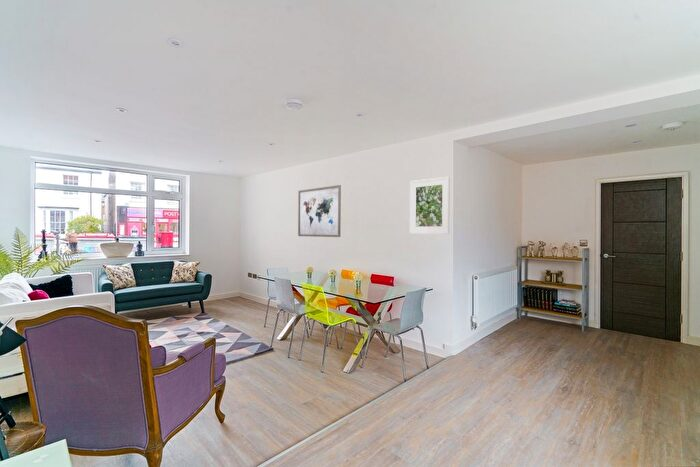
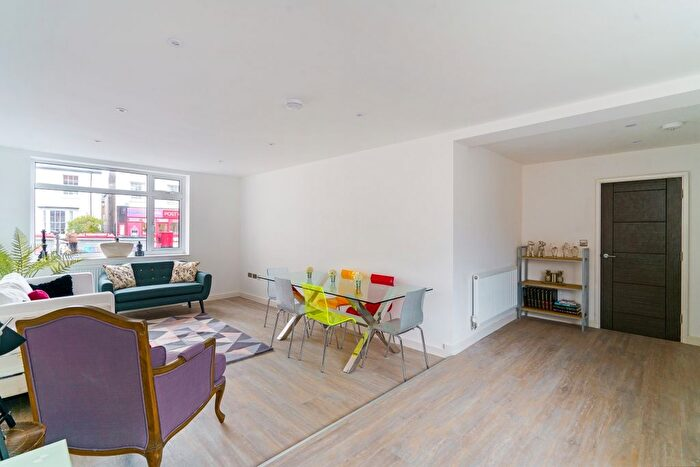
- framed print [409,176,451,235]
- wall art [297,184,342,238]
